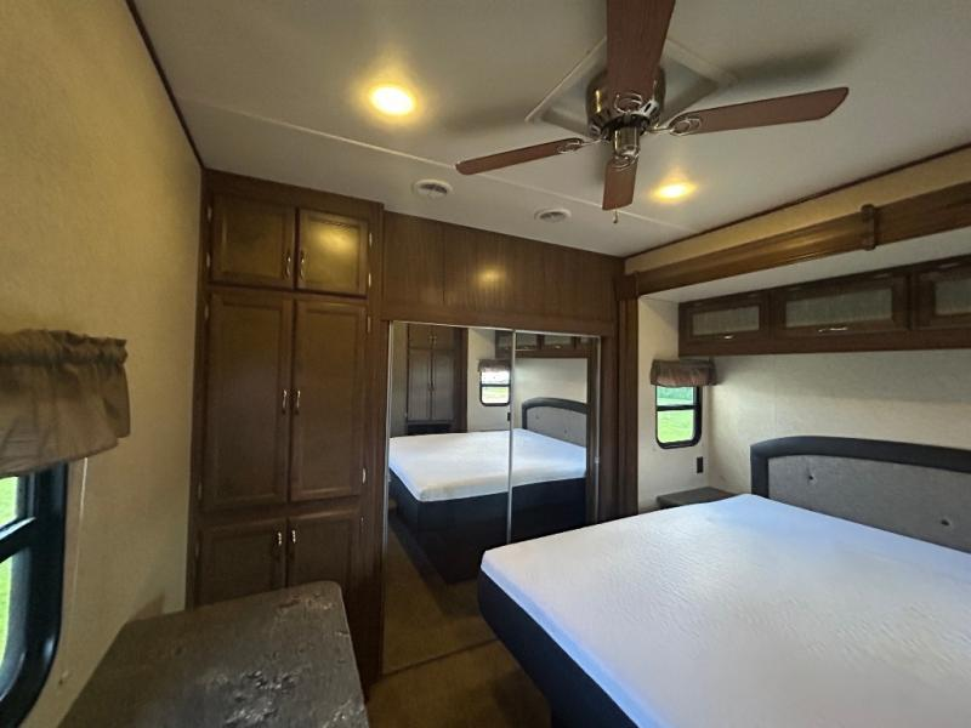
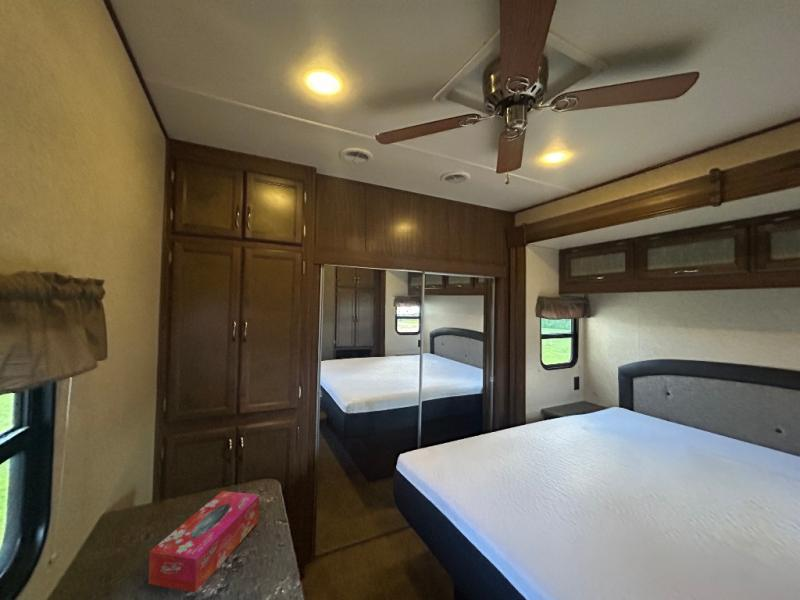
+ tissue box [148,490,260,593]
